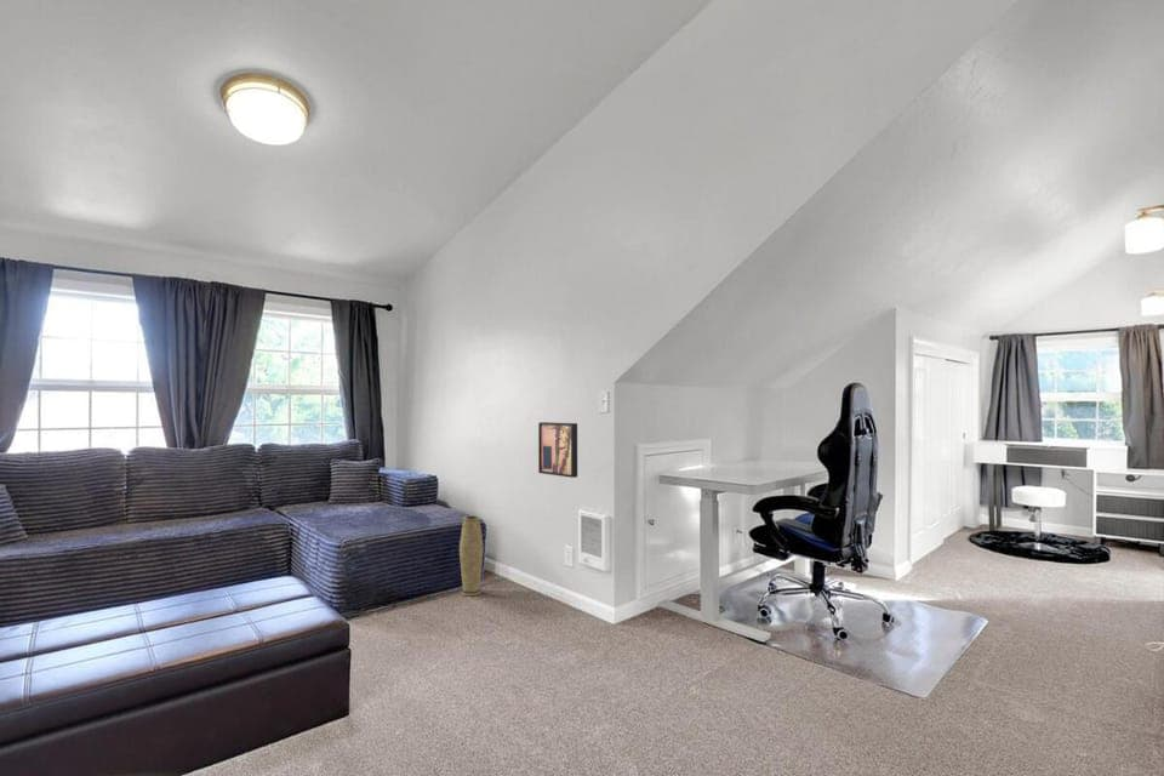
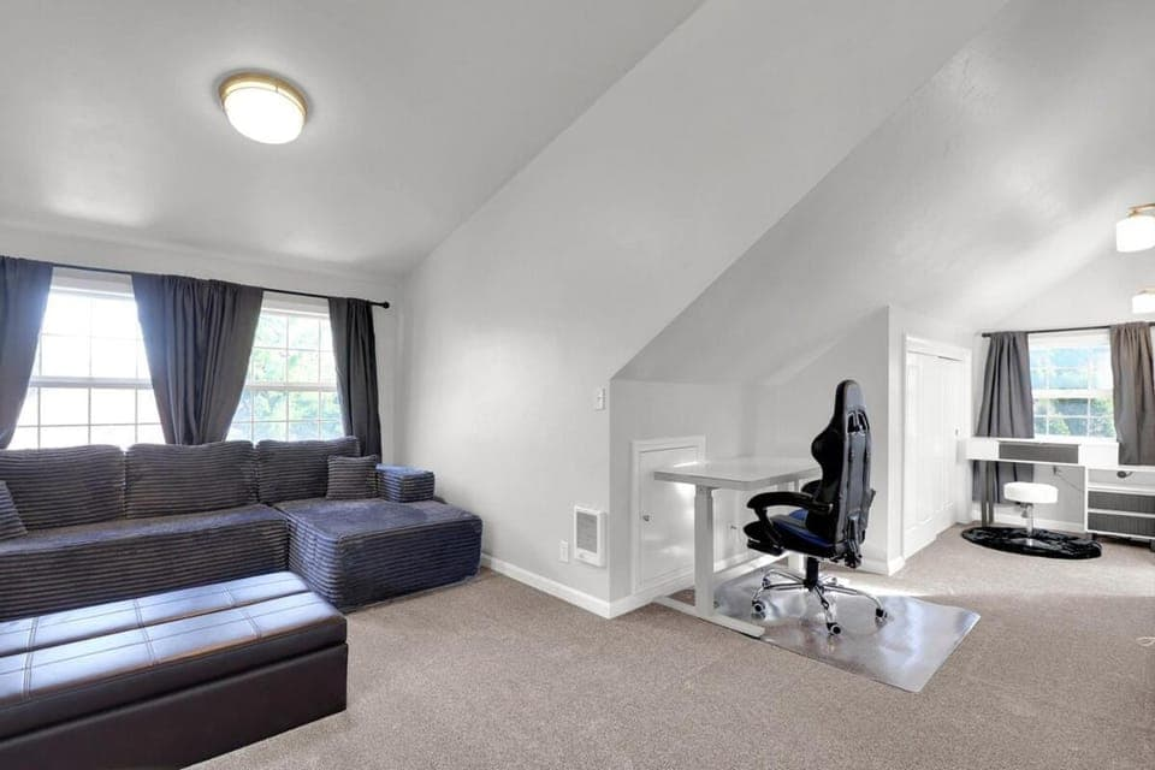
- wall art [537,421,578,479]
- vase [458,514,485,597]
